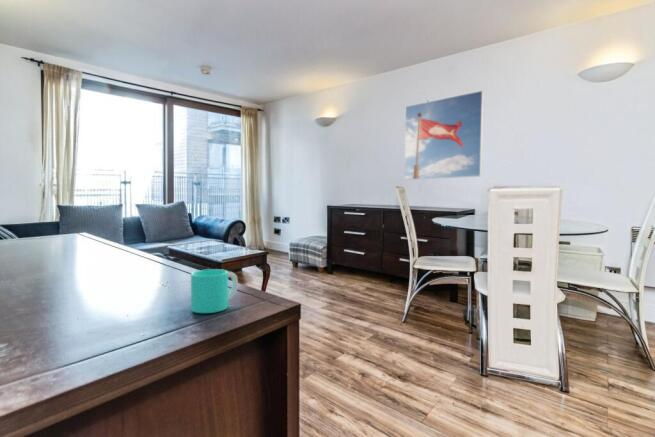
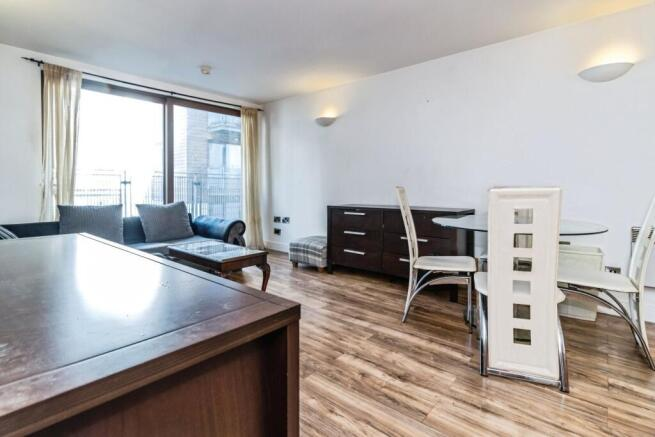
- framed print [403,90,484,181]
- cup [190,268,239,314]
